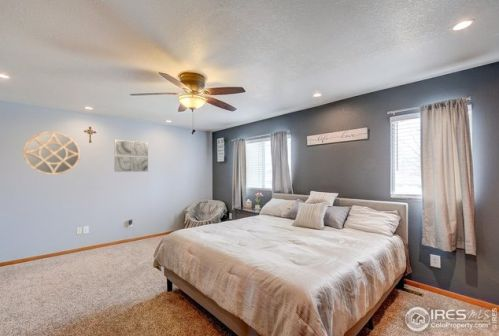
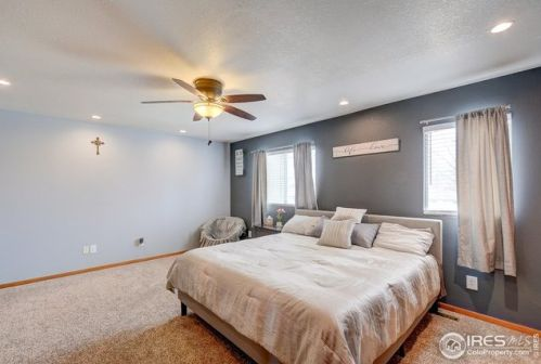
- home mirror [22,130,81,176]
- wall art [114,139,149,173]
